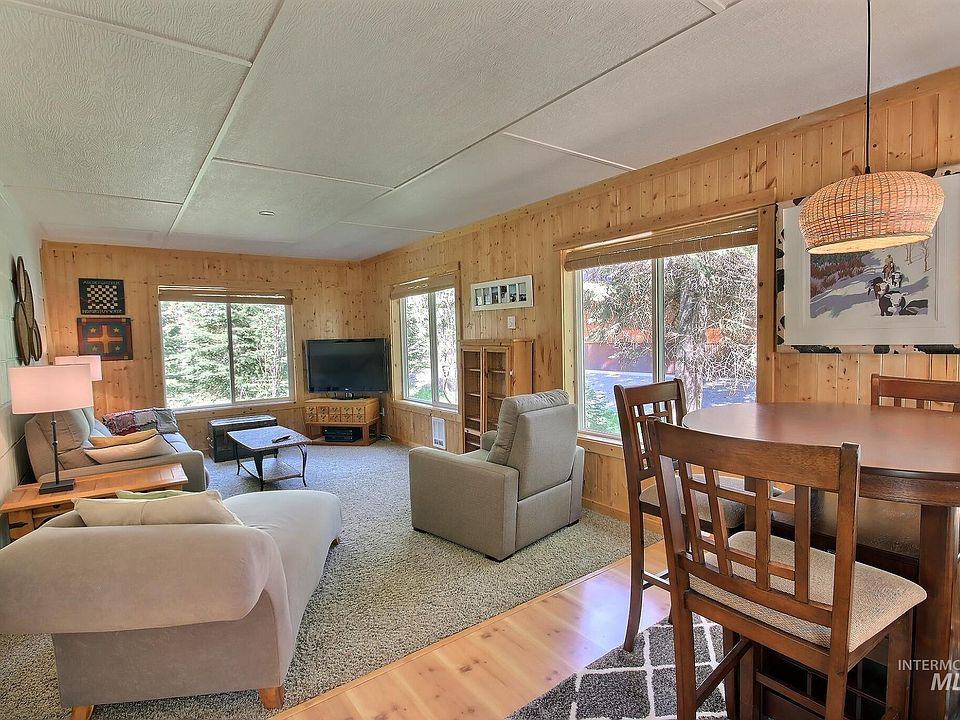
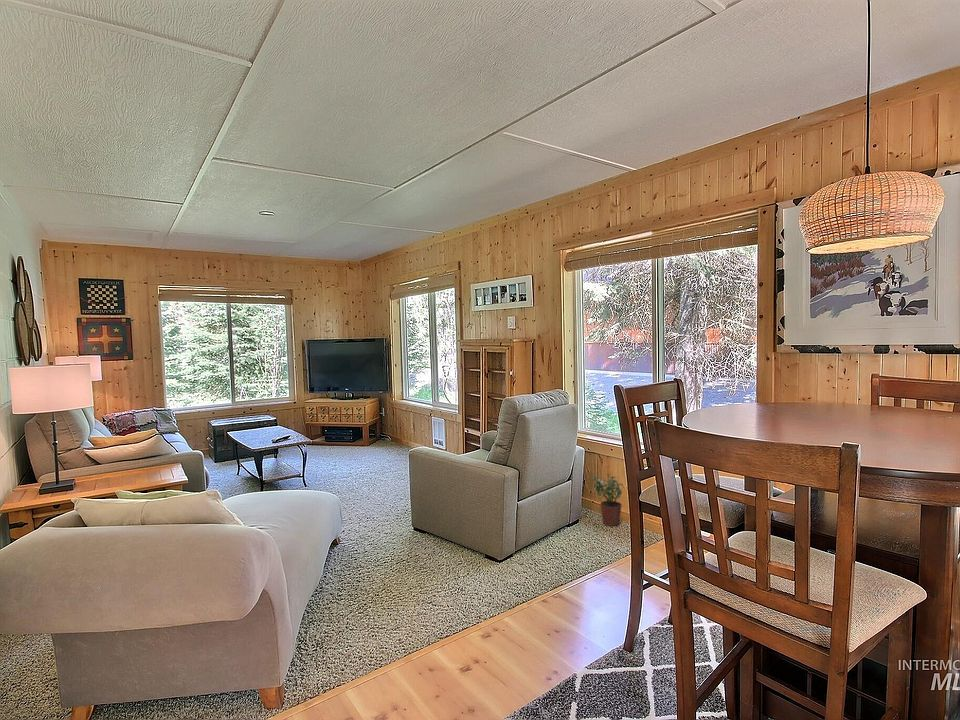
+ potted plant [591,474,624,527]
